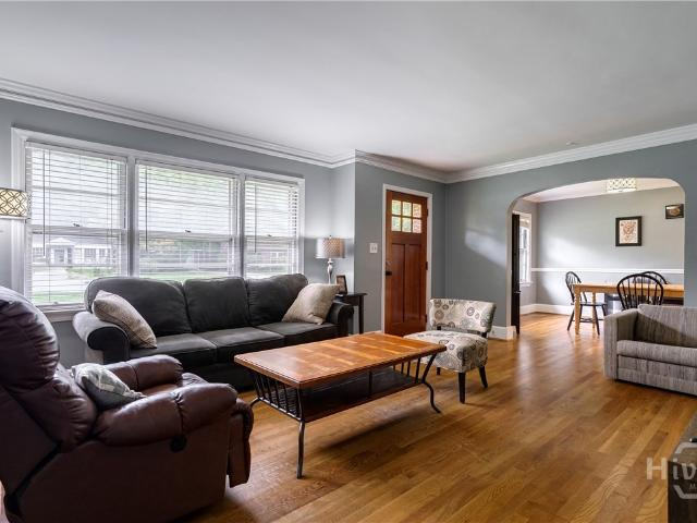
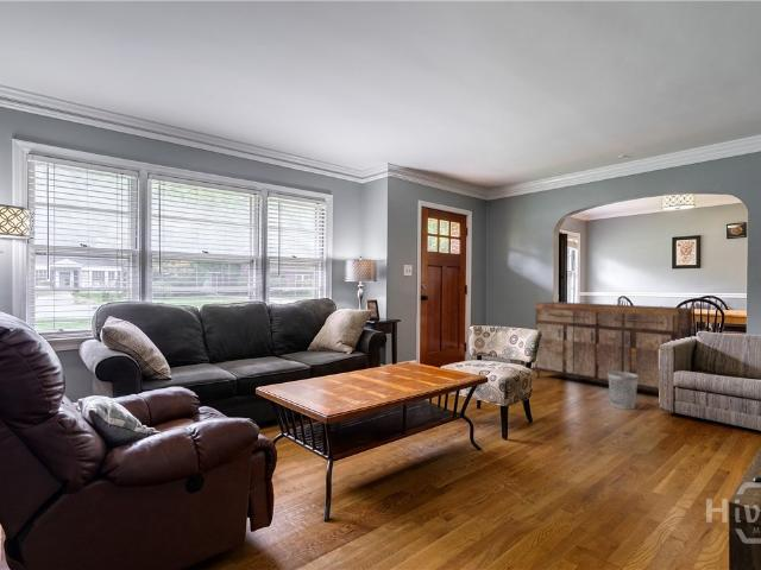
+ wastebasket [608,372,639,411]
+ sideboard [534,300,694,392]
